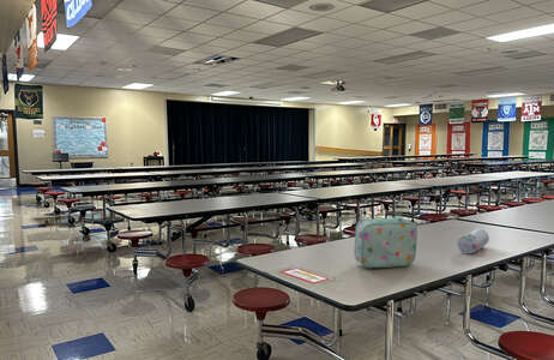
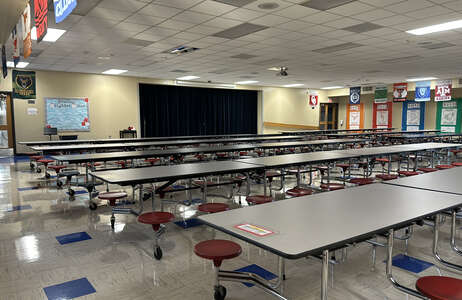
- pencil case [456,228,490,254]
- lunch box [353,215,418,269]
